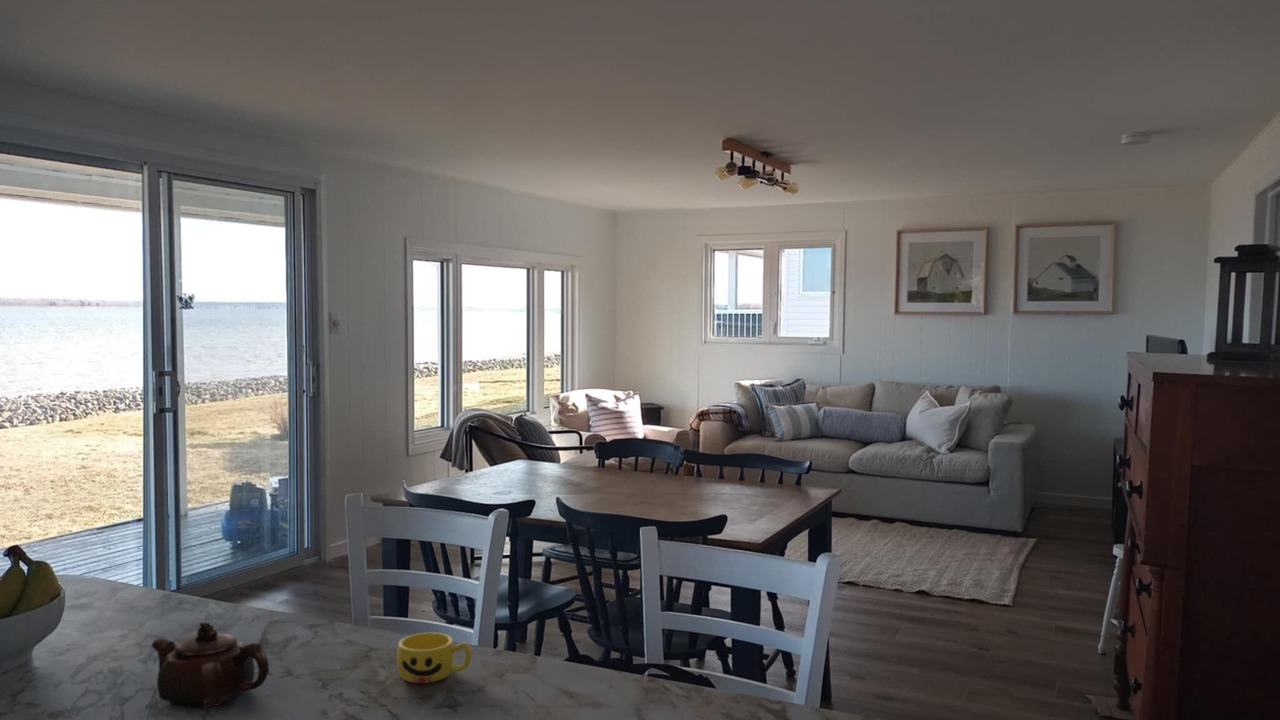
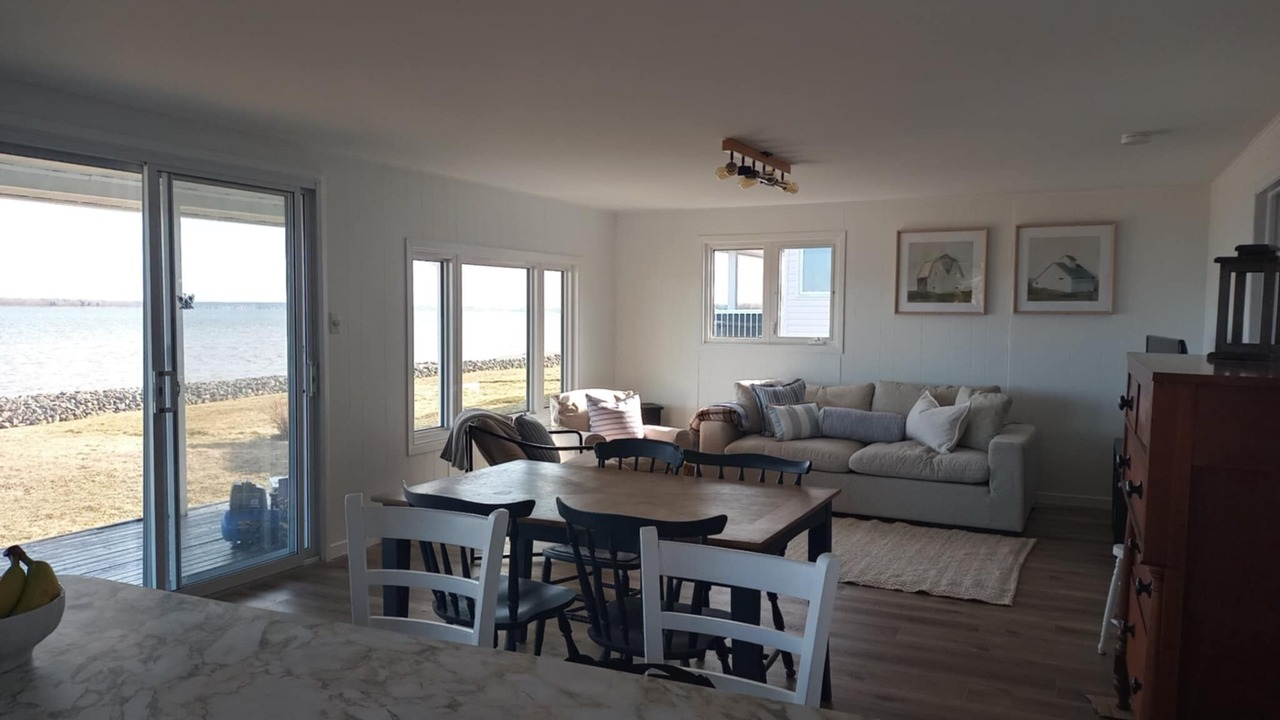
- cup [396,631,472,684]
- teapot [151,621,270,709]
